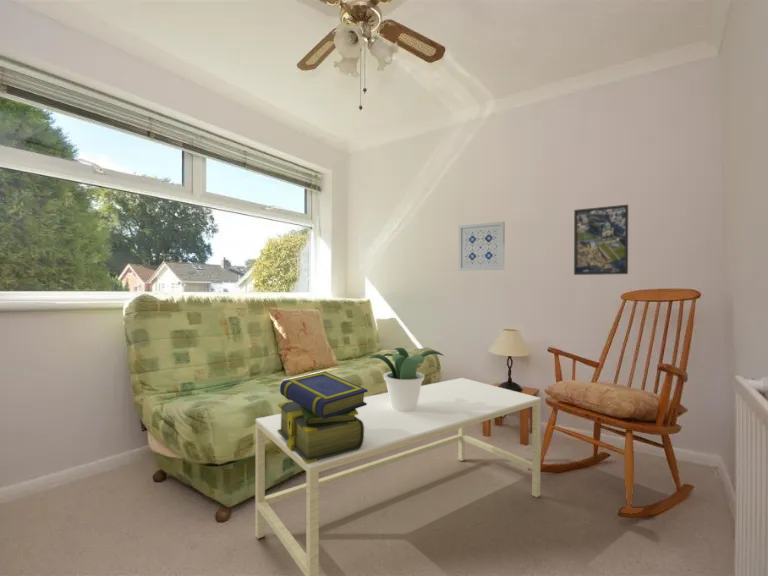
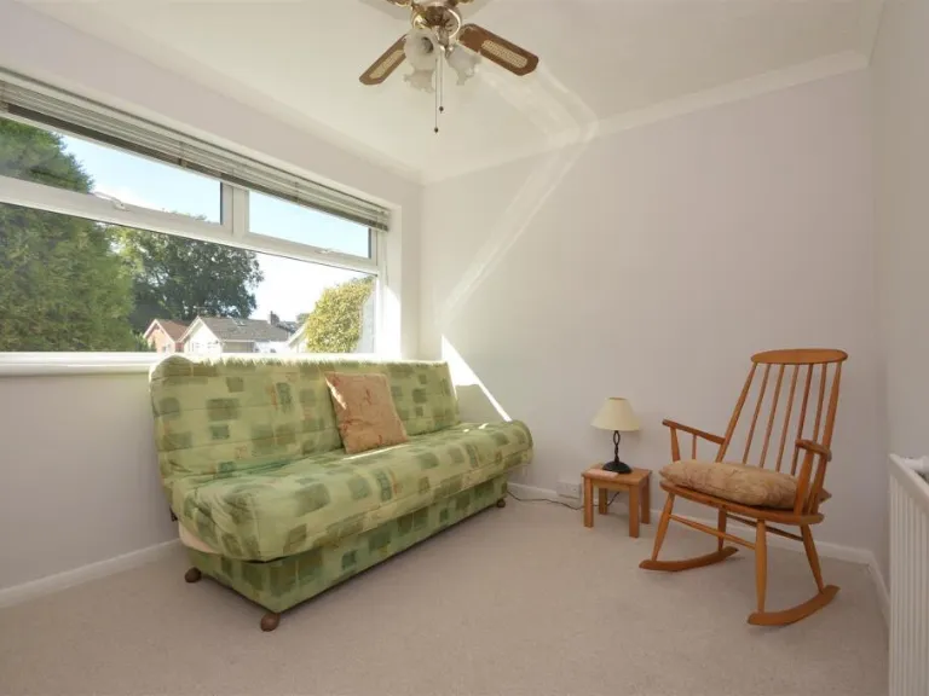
- potted plant [368,347,445,411]
- coffee table [254,377,542,576]
- wall art [458,221,506,272]
- stack of books [277,371,369,464]
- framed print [573,204,629,276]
